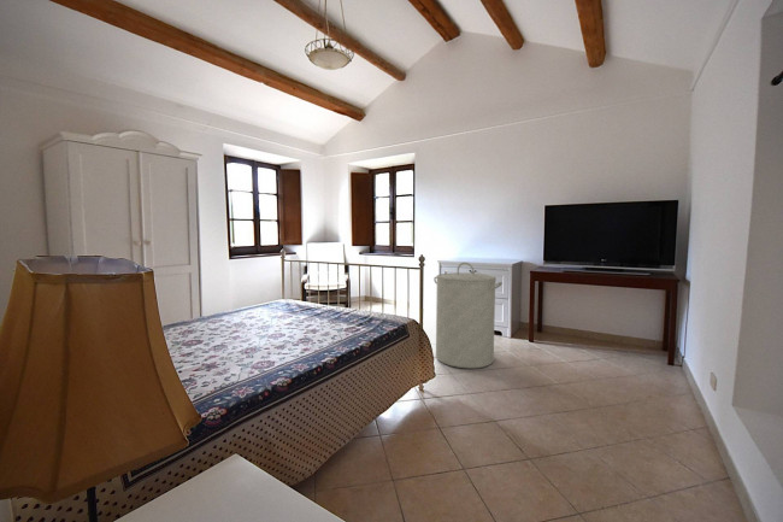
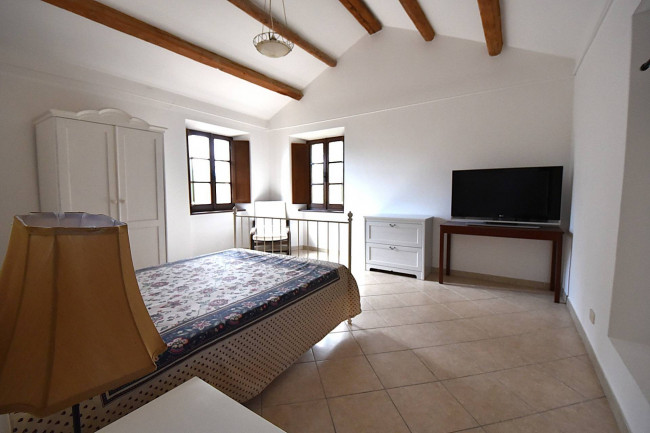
- laundry hamper [432,262,504,370]
